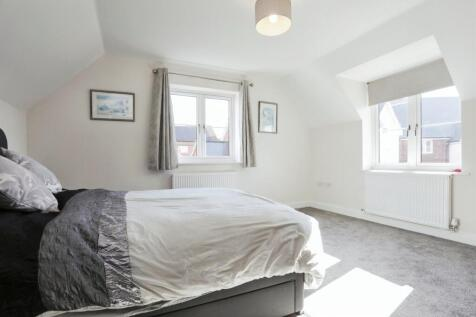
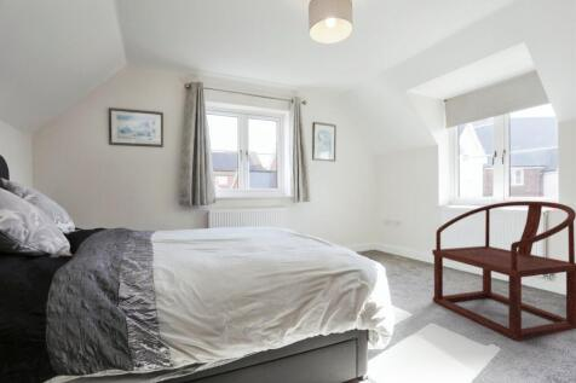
+ armchair [431,201,576,342]
